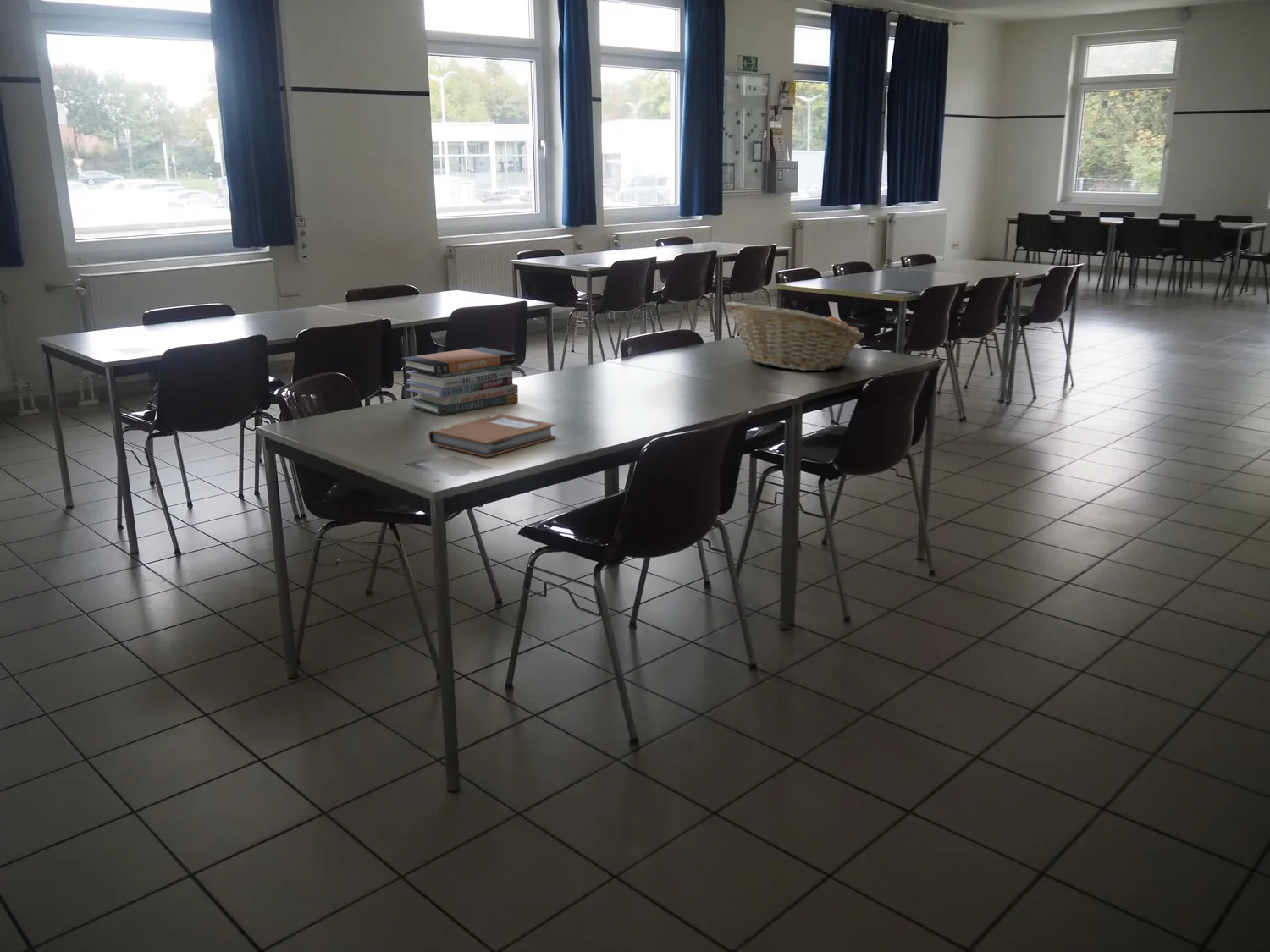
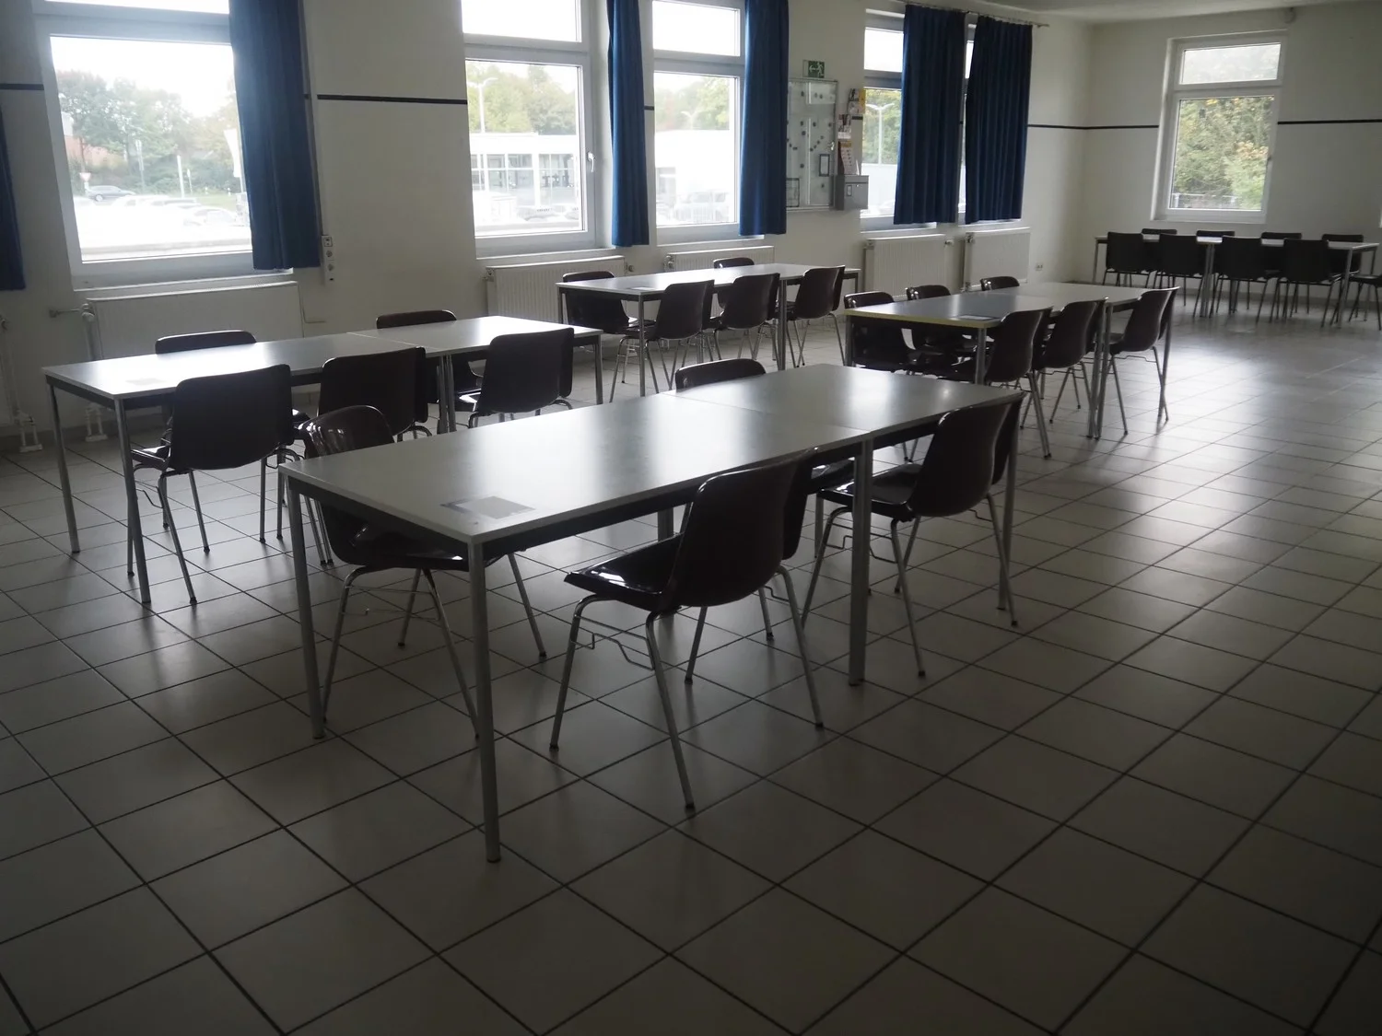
- book stack [400,346,519,415]
- notebook [428,413,556,458]
- fruit basket [725,300,866,371]
